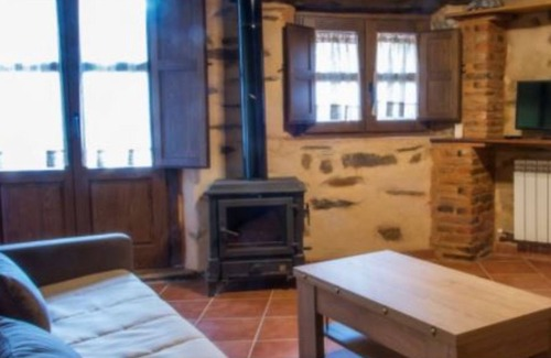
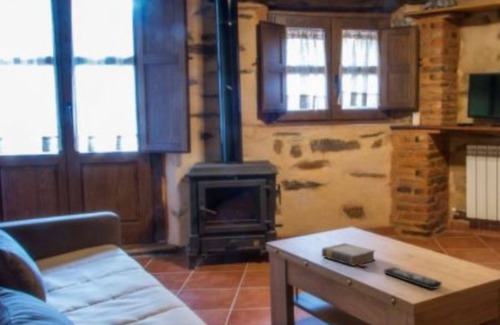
+ remote control [383,266,443,290]
+ book [321,242,376,269]
